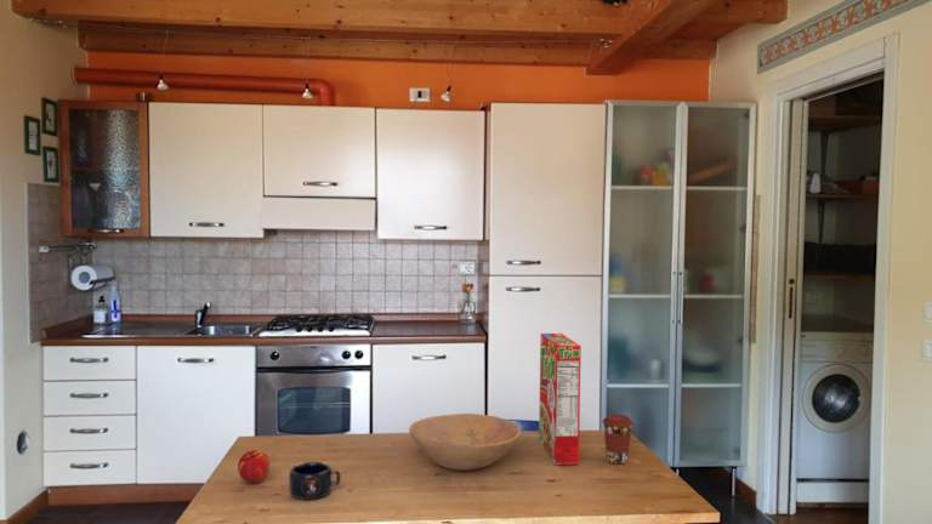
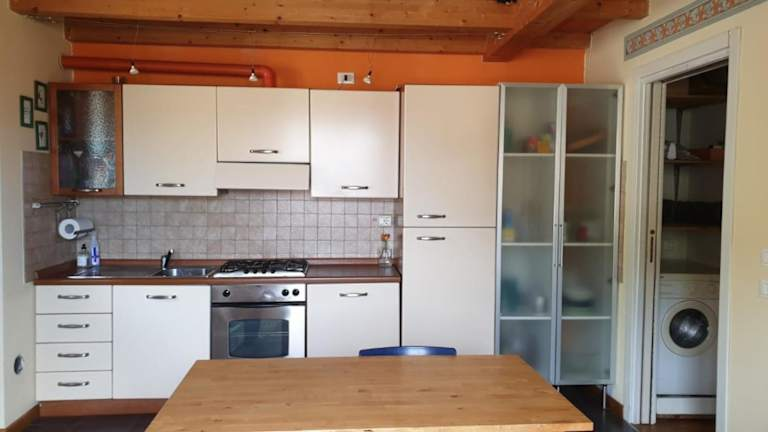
- mug [288,461,341,501]
- cereal box [538,332,582,466]
- peach [237,449,272,484]
- bowl [408,412,522,471]
- coffee cup [601,414,635,465]
